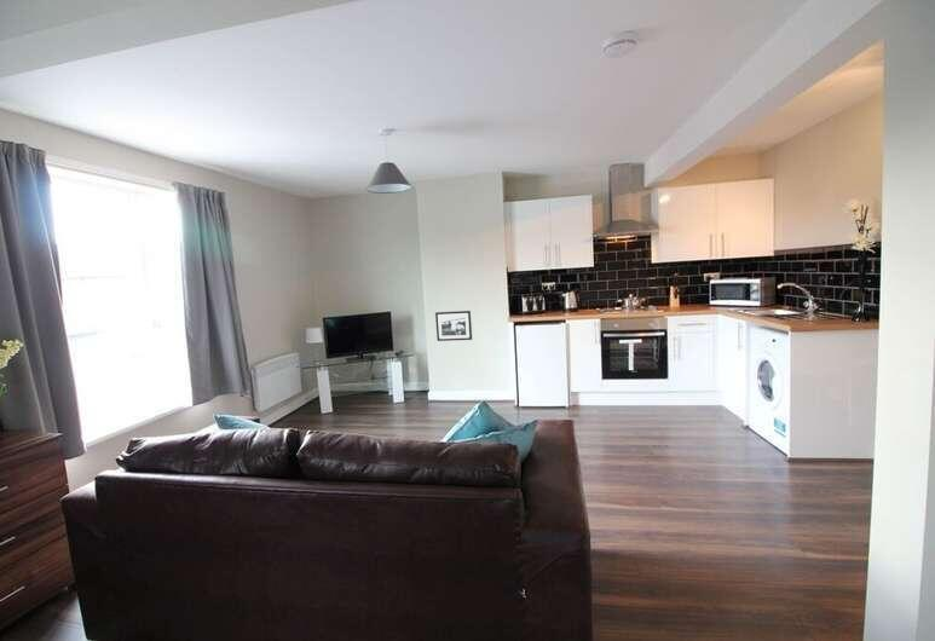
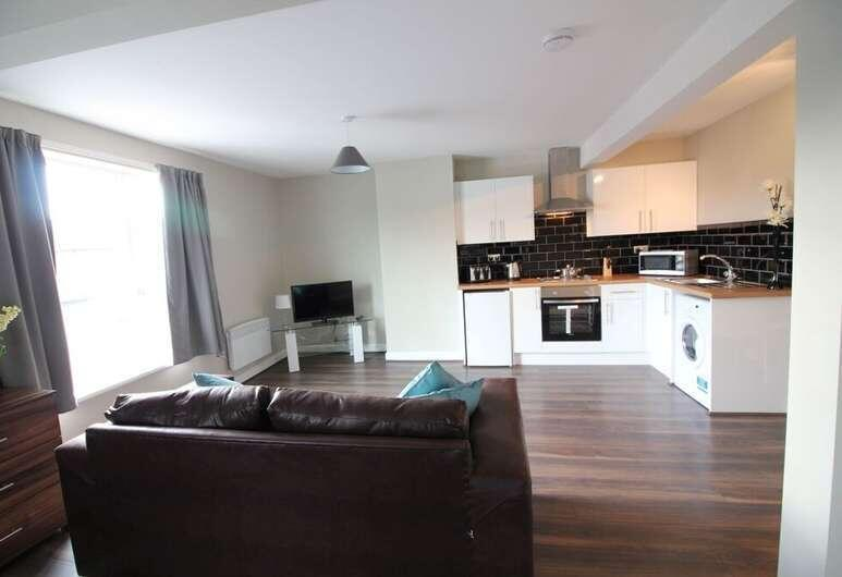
- picture frame [434,310,473,342]
